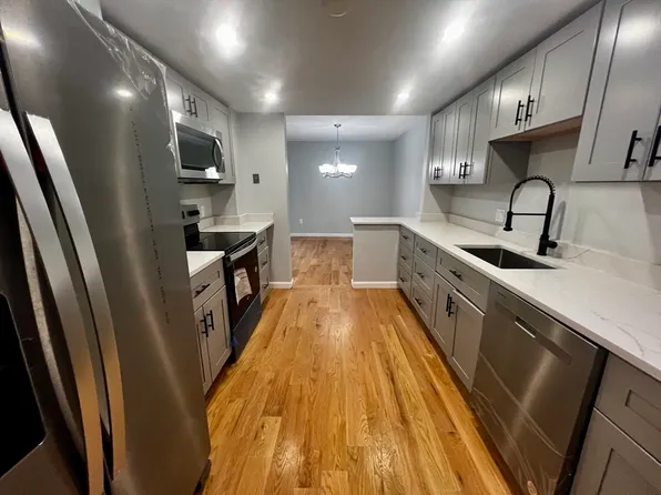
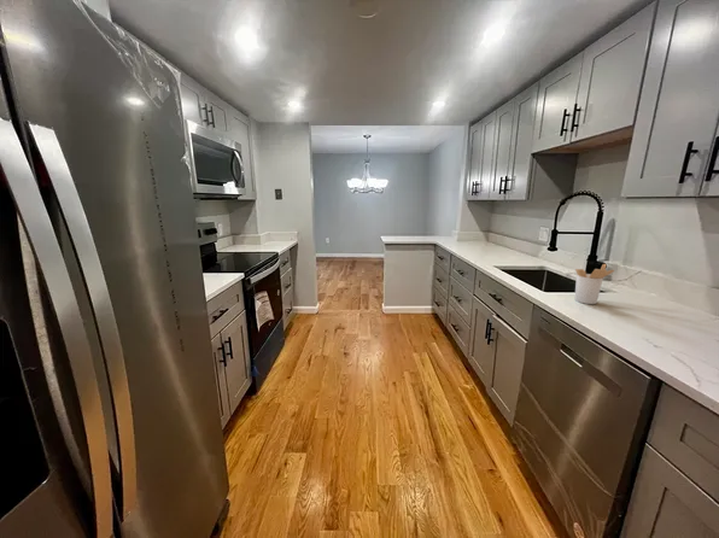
+ utensil holder [573,263,615,305]
